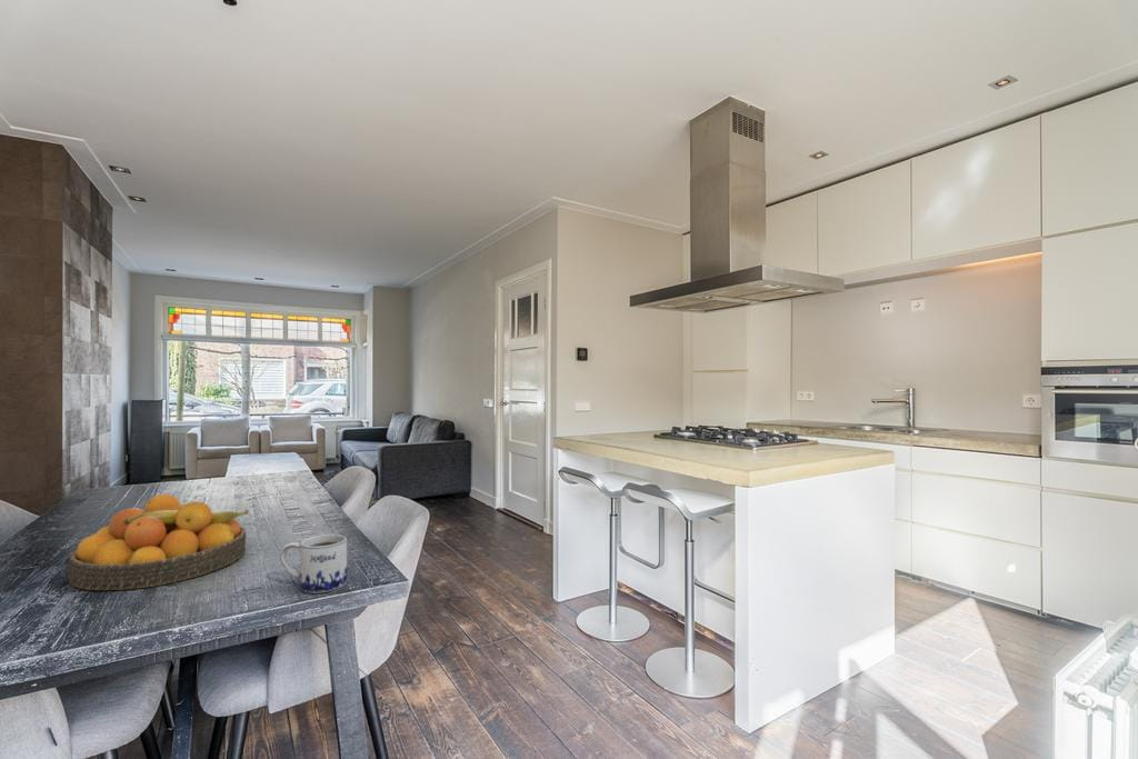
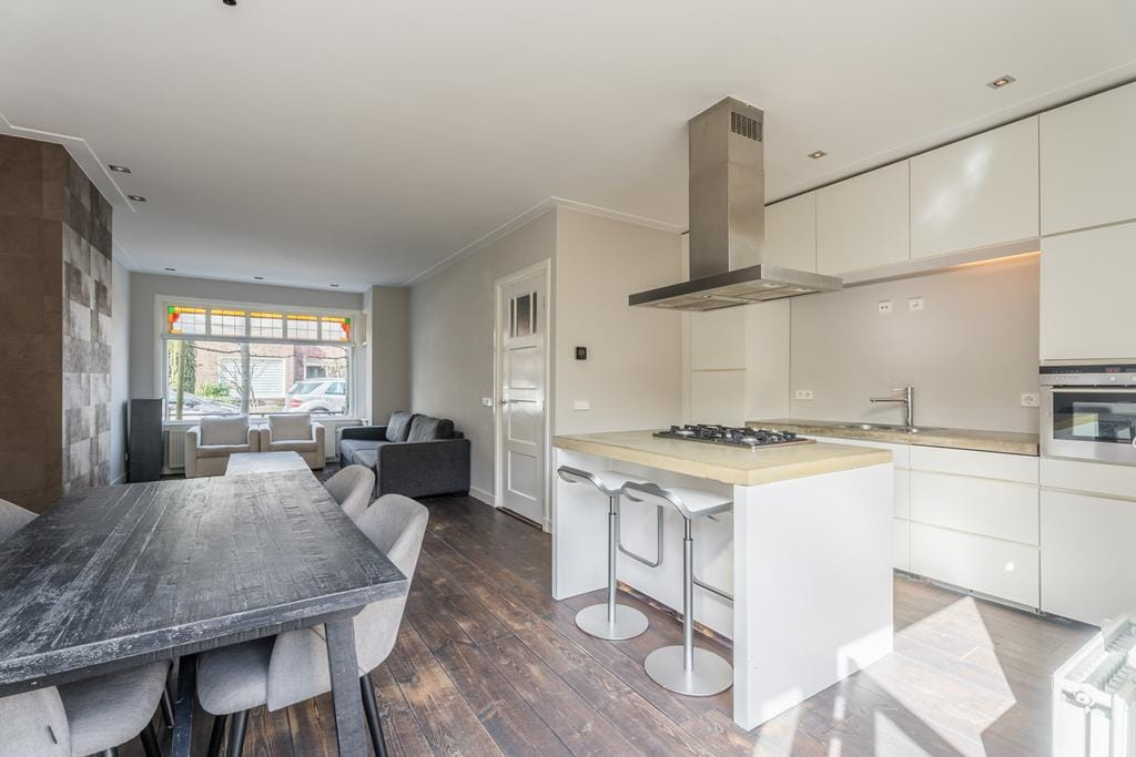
- mug [279,533,349,595]
- fruit bowl [67,493,250,591]
